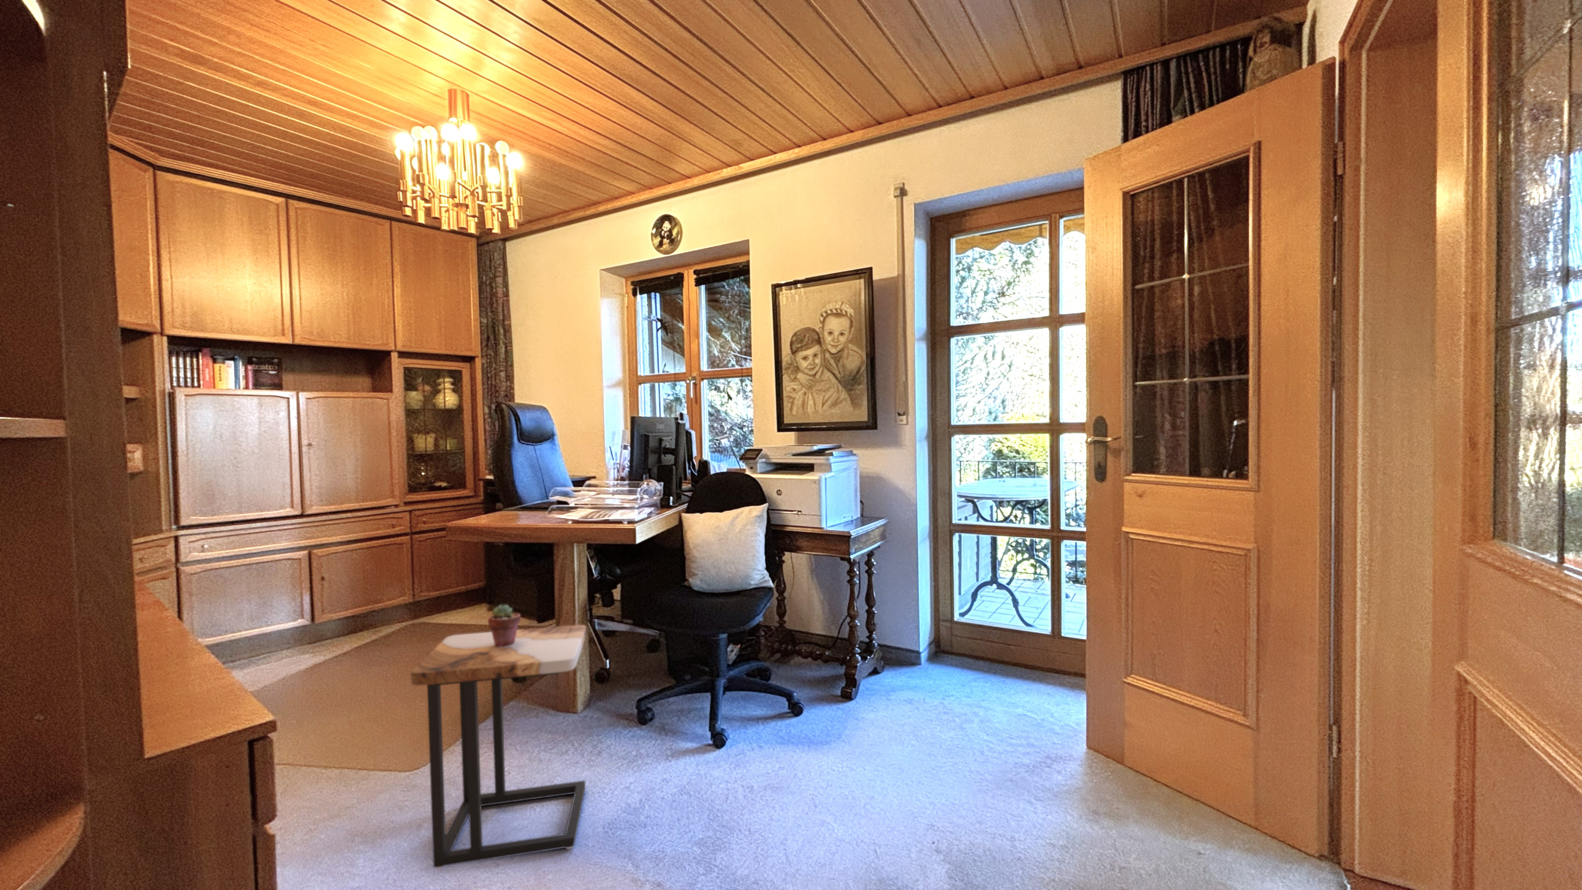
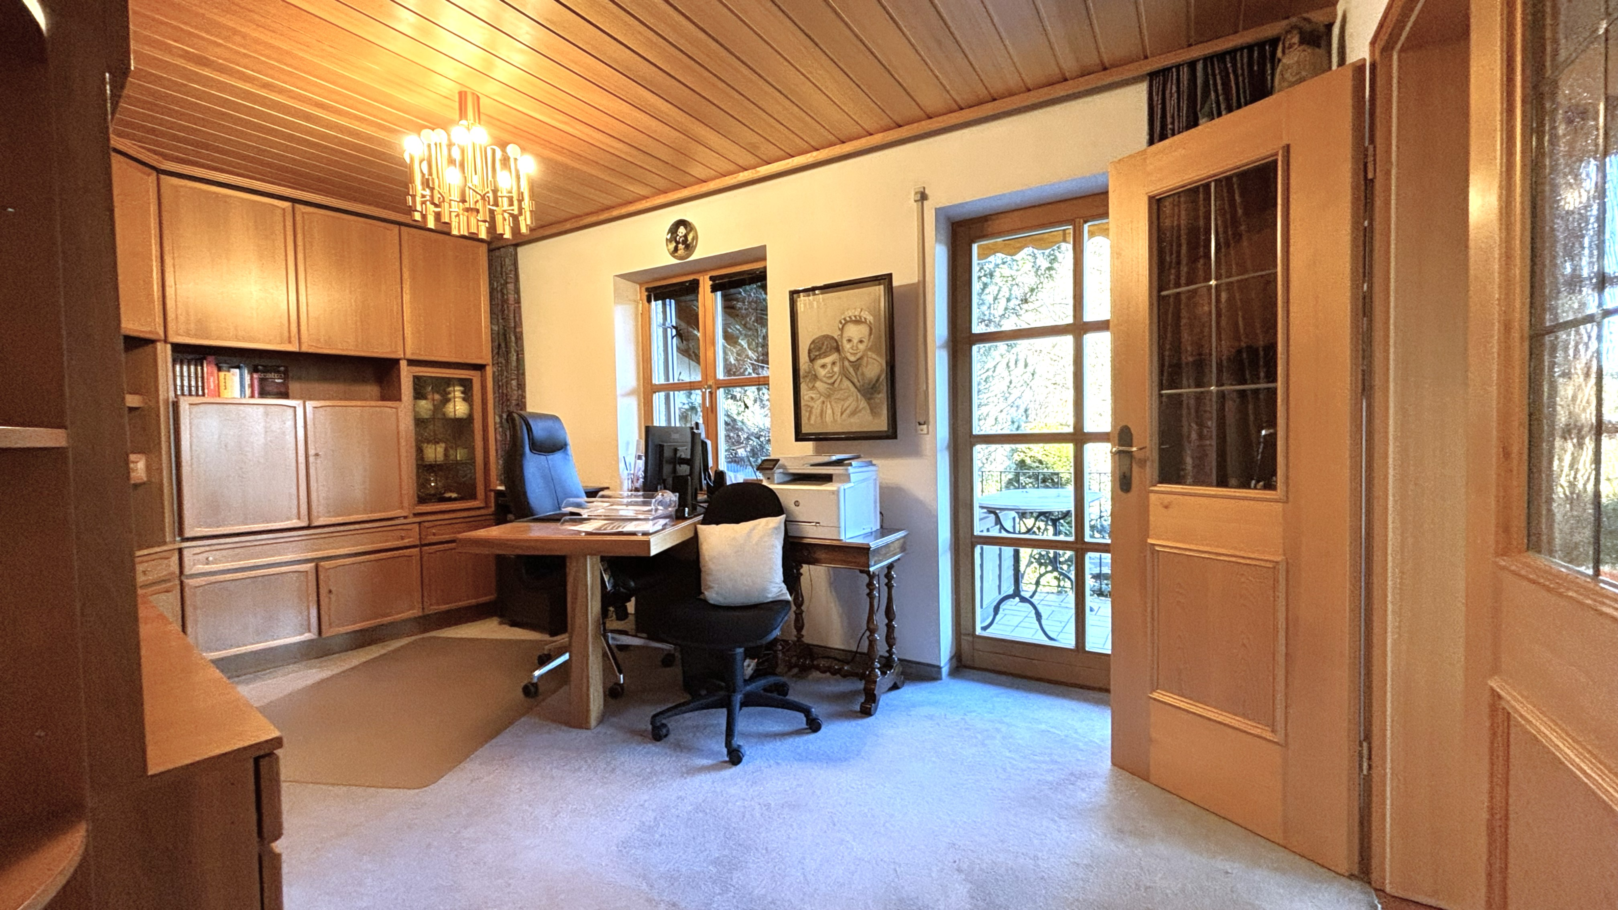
- side table [411,625,587,869]
- potted succulent [488,604,520,647]
